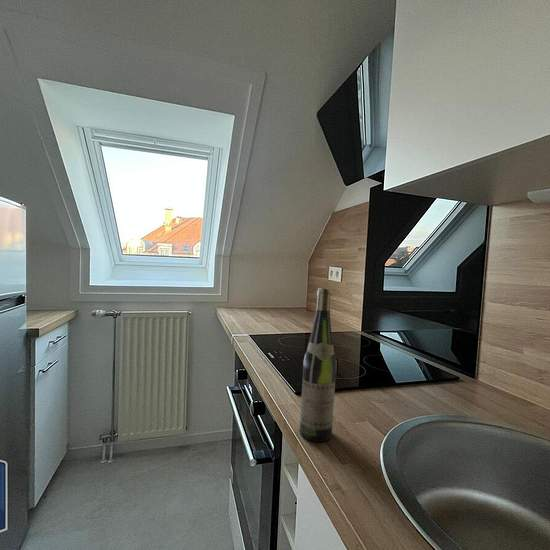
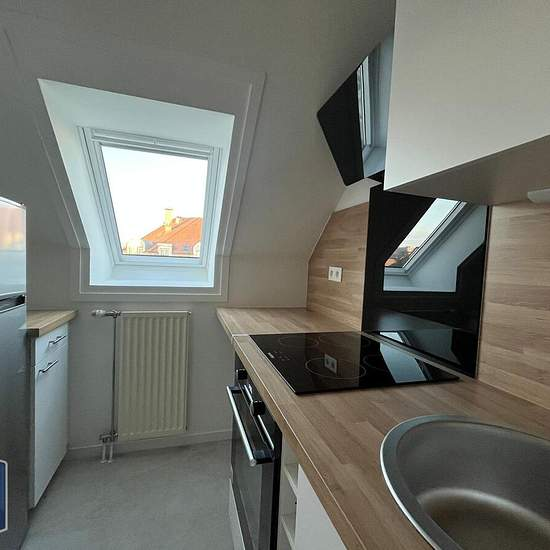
- wine bottle [299,287,337,443]
